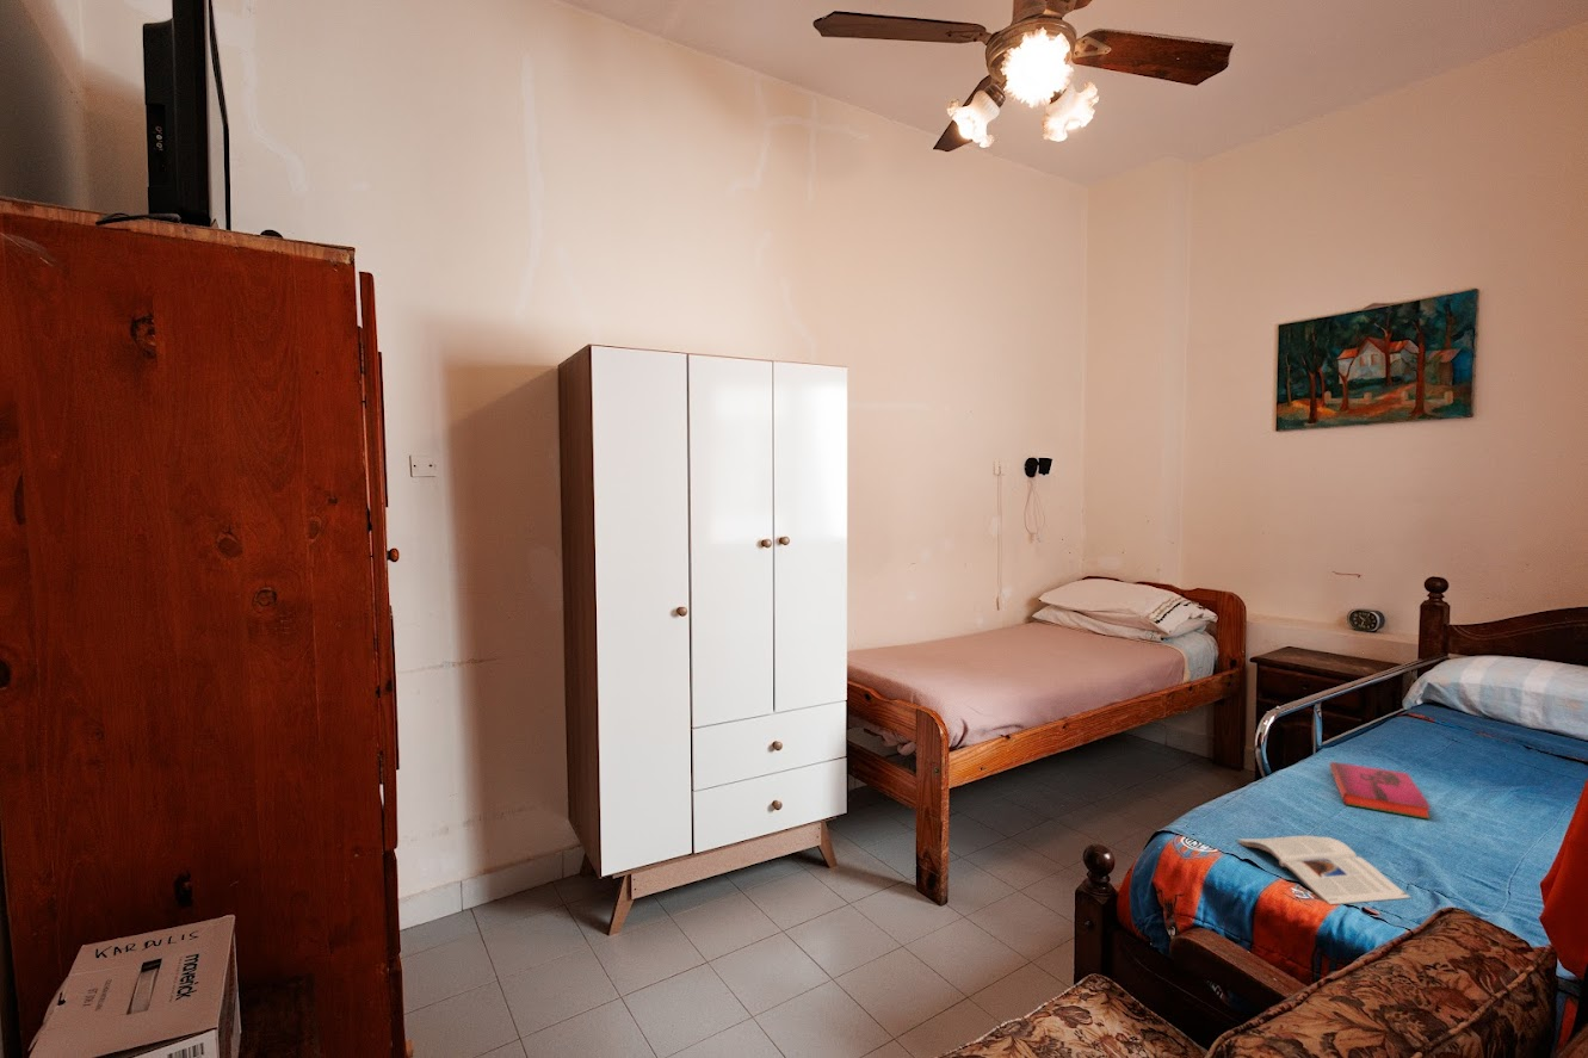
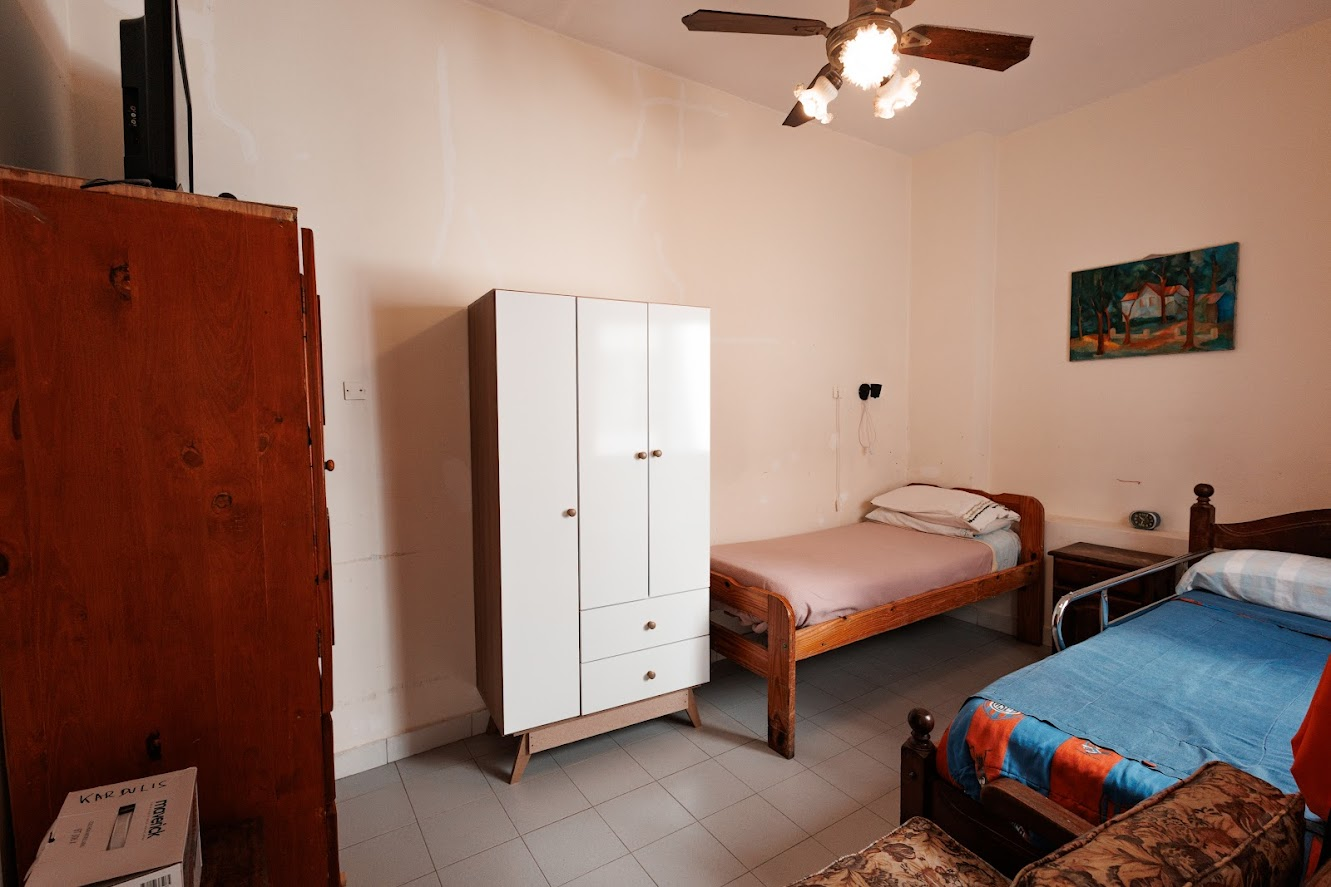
- magazine [1236,834,1411,907]
- hardback book [1329,760,1433,821]
